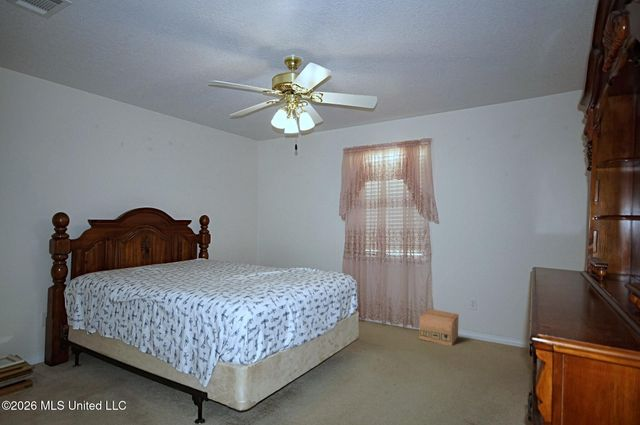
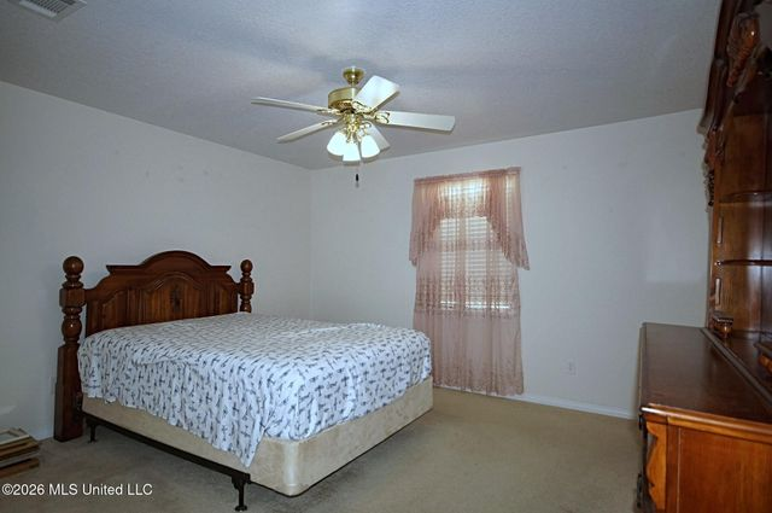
- cardboard box [418,308,460,347]
